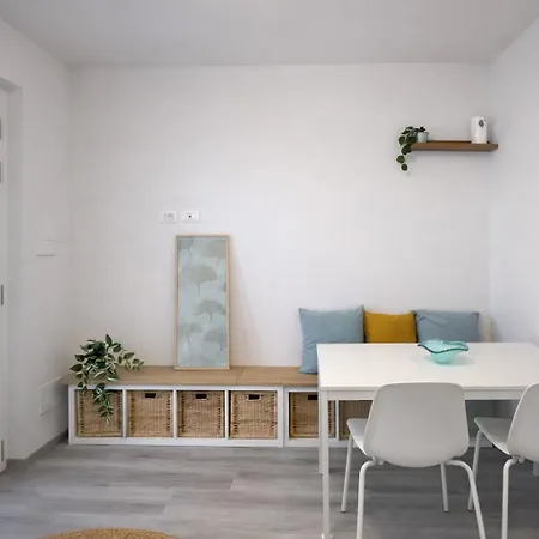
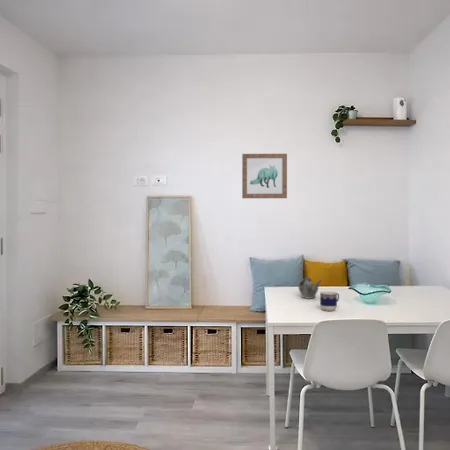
+ wall art [241,153,288,199]
+ cup [319,290,340,312]
+ teapot [297,276,322,300]
